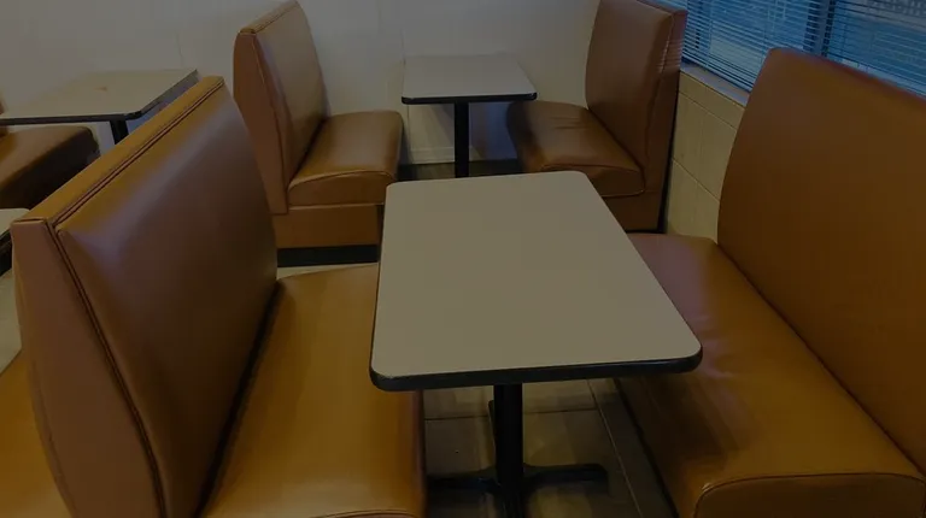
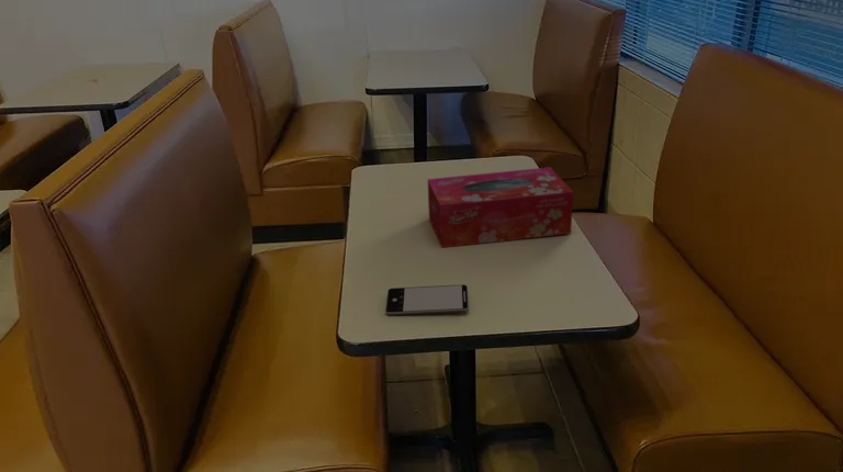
+ smartphone [384,283,470,316]
+ tissue box [427,166,574,249]
